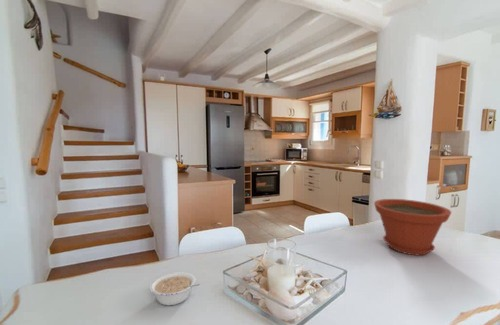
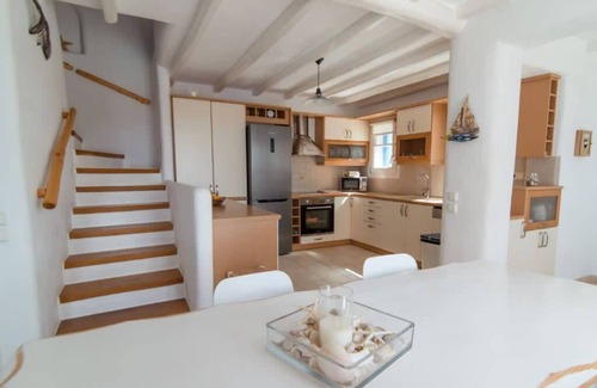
- legume [149,271,201,306]
- plant pot [373,198,453,257]
